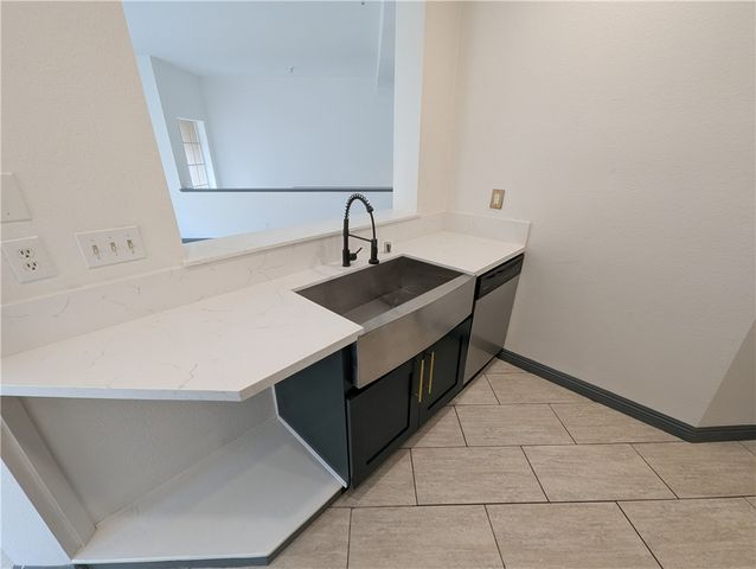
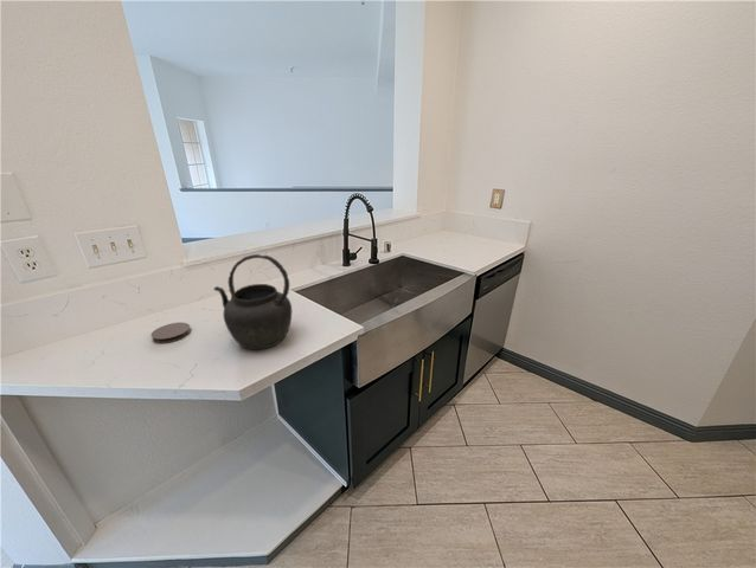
+ coaster [149,322,192,344]
+ kettle [212,253,293,350]
